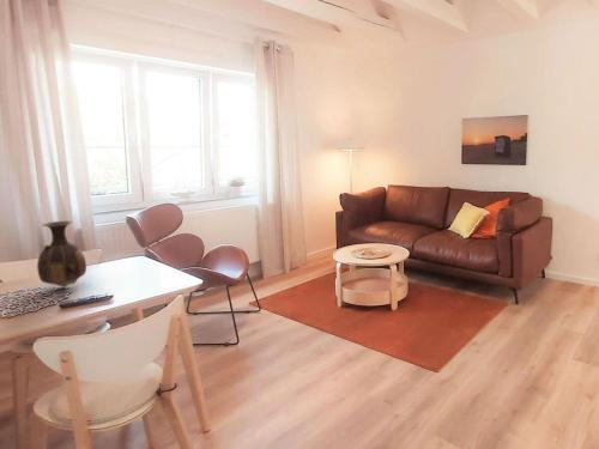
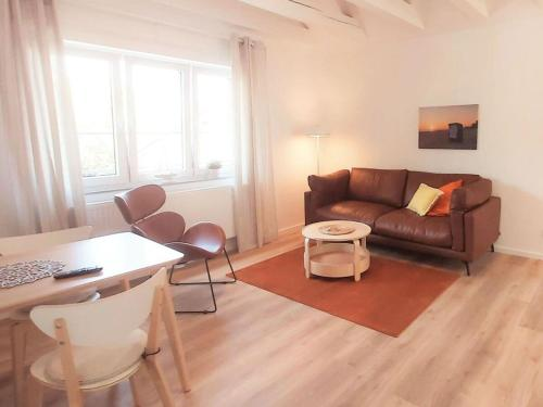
- vase [36,220,87,287]
